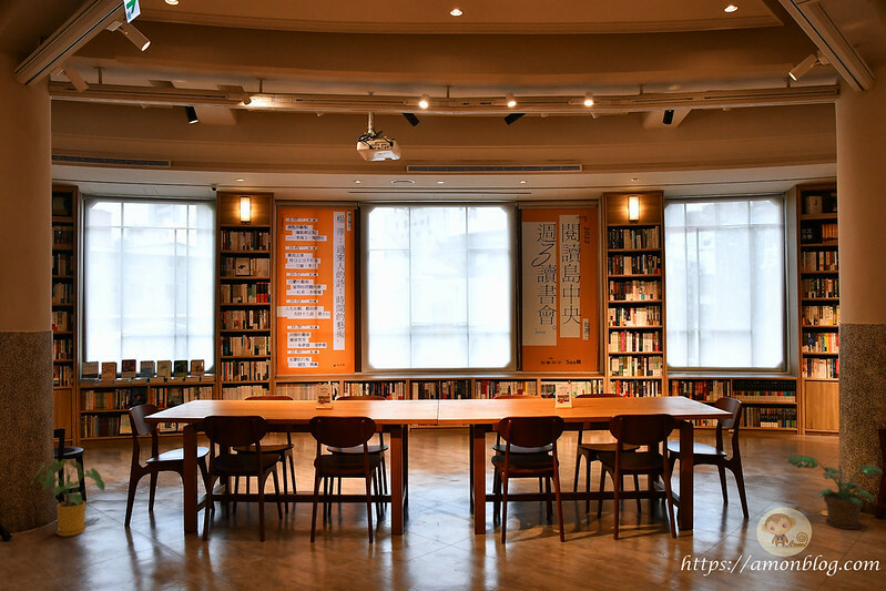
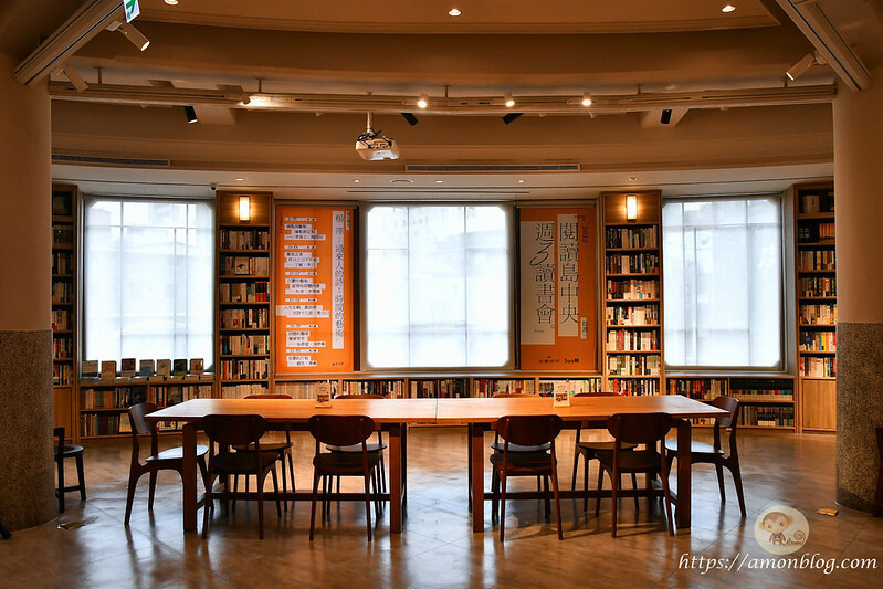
- potted plant [785,455,884,530]
- house plant [30,458,106,538]
